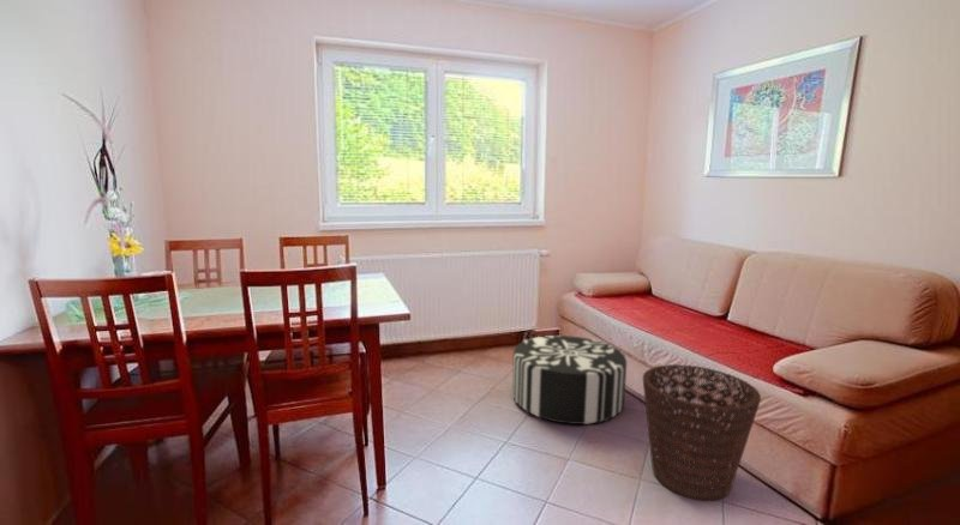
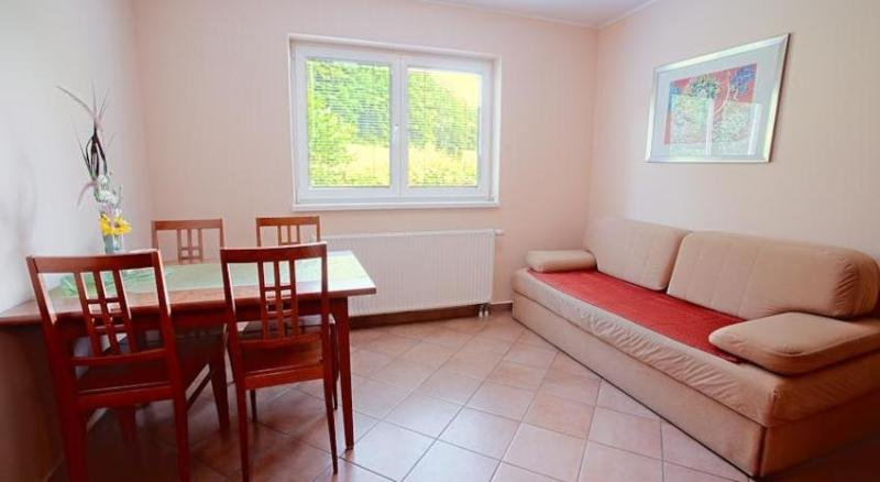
- basket [642,363,762,502]
- pouf [511,334,628,426]
